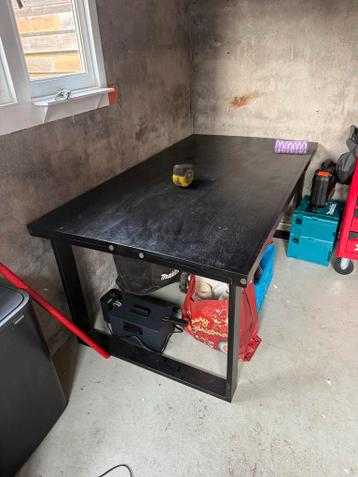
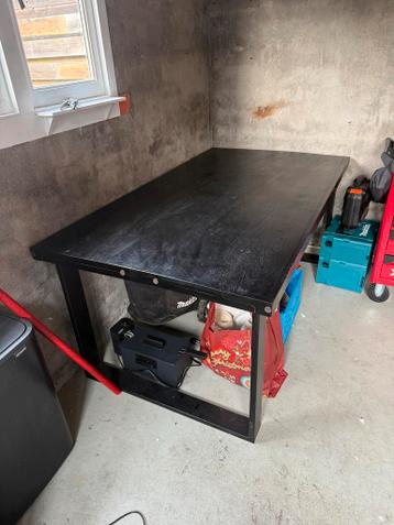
- pencil case [274,137,310,155]
- tape measure [172,163,194,187]
